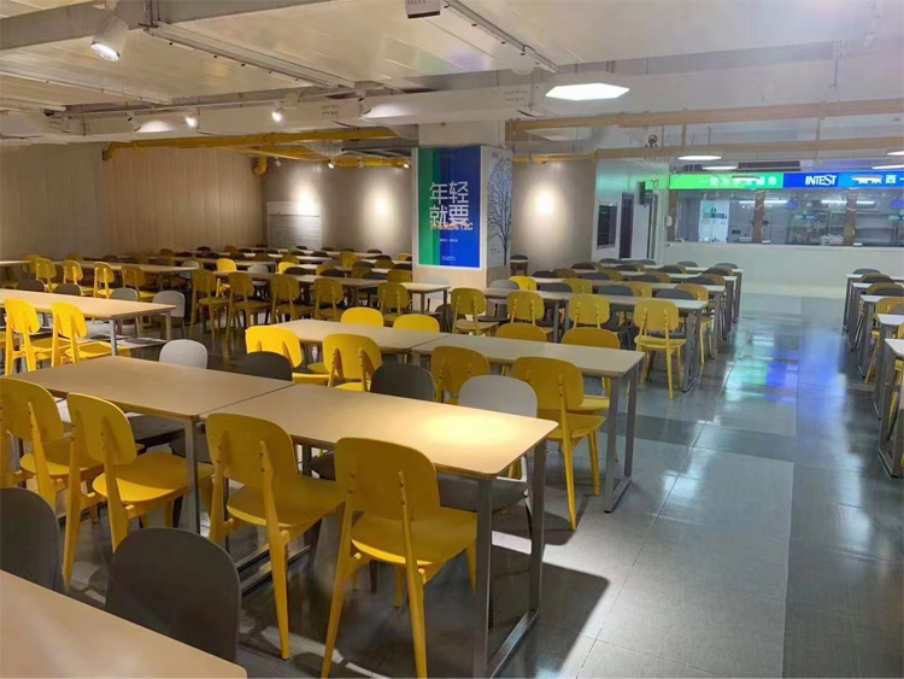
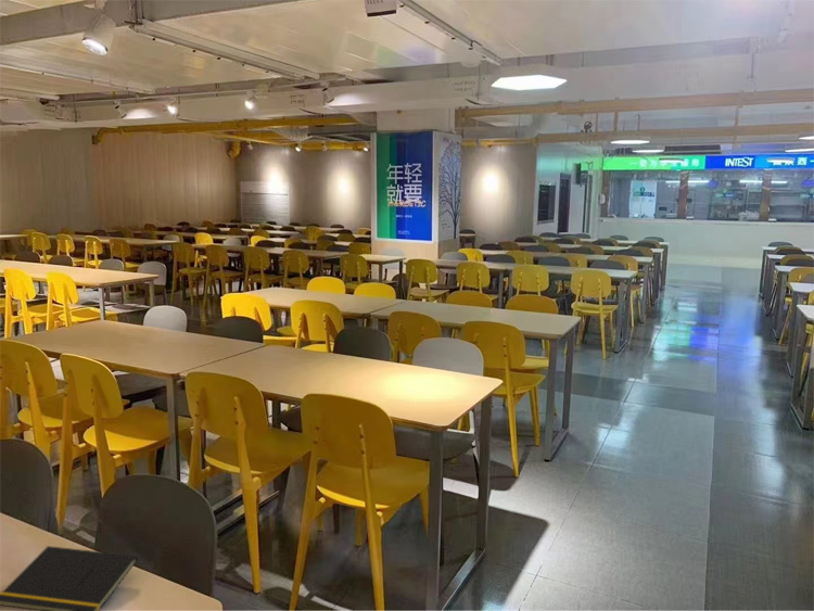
+ notepad [0,545,139,611]
